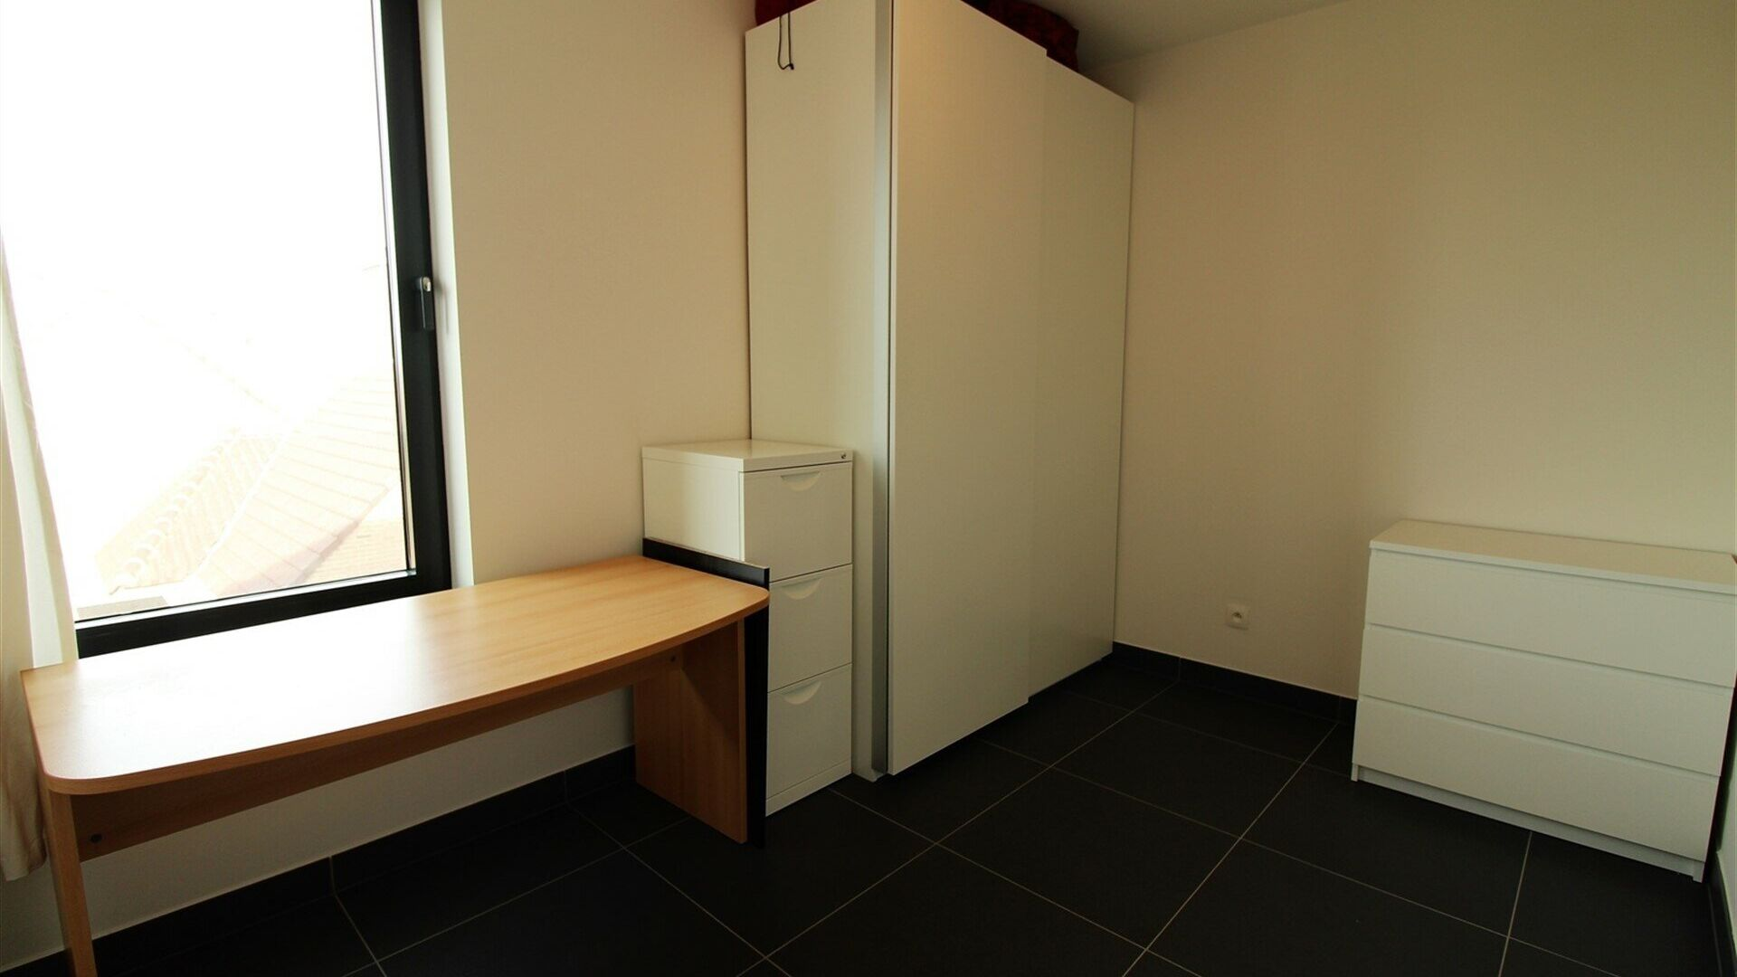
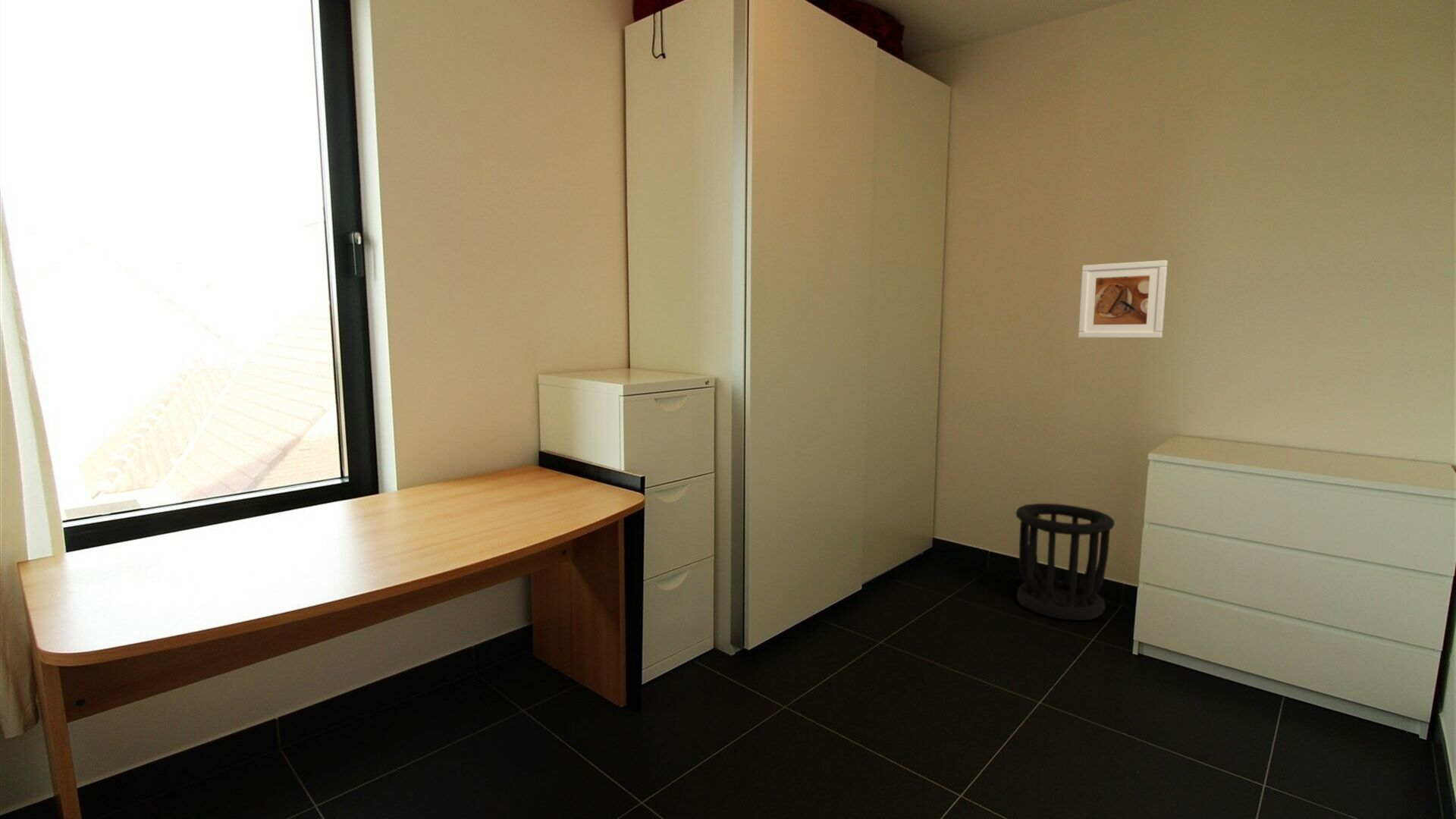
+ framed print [1078,259,1169,339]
+ wastebasket [1015,503,1116,621]
